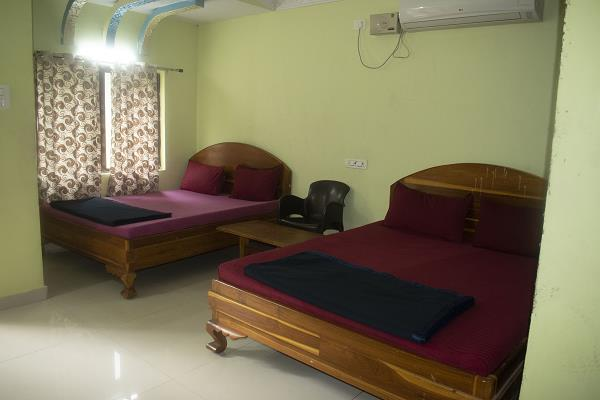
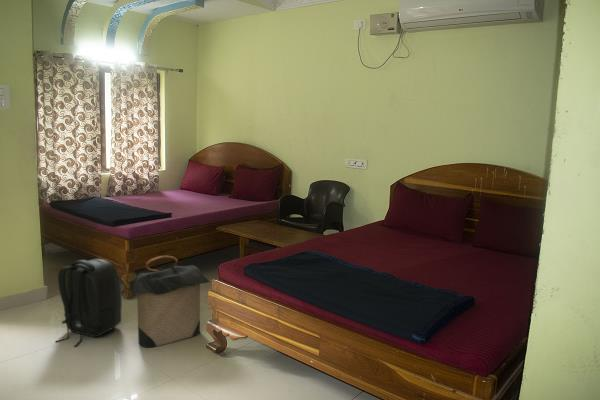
+ backpack [54,257,123,348]
+ laundry hamper [128,255,211,349]
